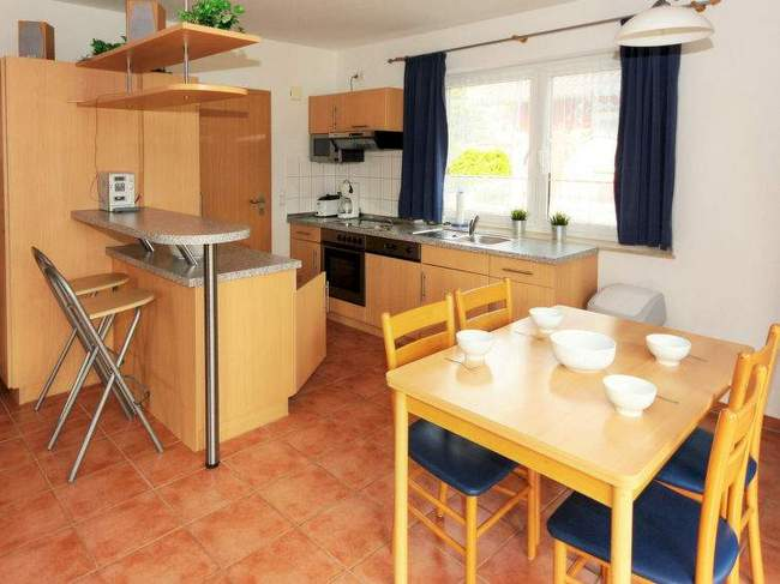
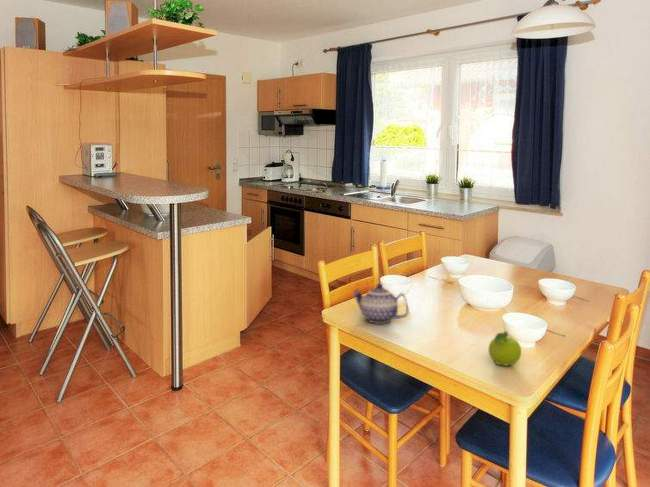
+ fruit [487,330,522,367]
+ teapot [352,283,409,325]
